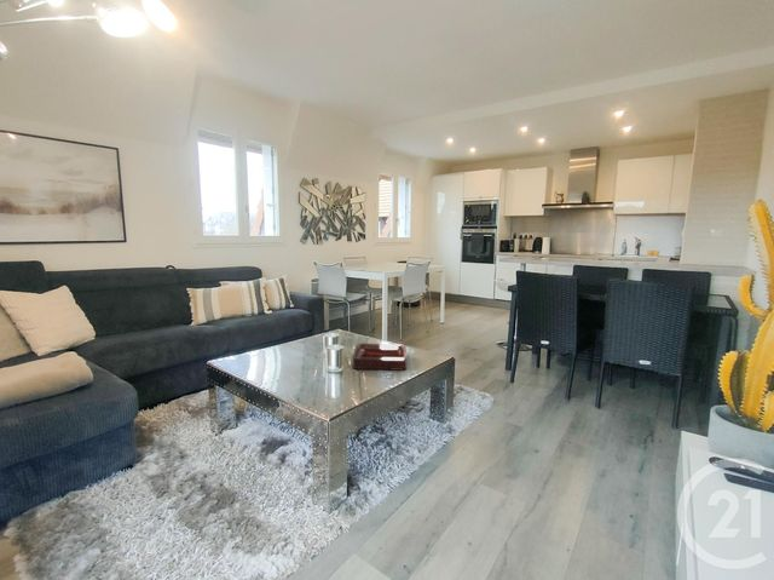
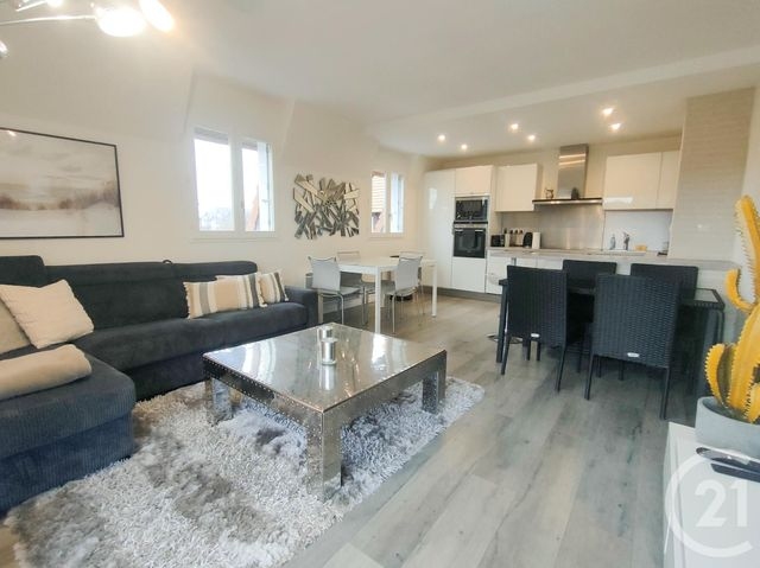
- decorative tray [351,343,409,372]
